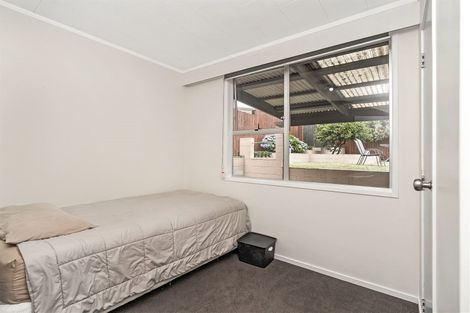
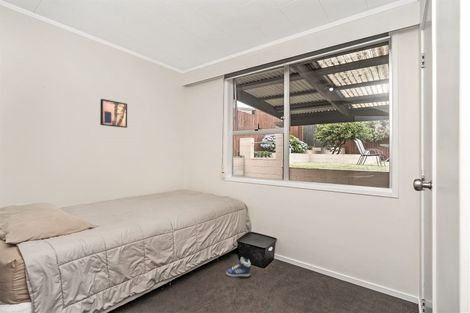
+ sneaker [225,256,252,278]
+ wall art [99,98,128,129]
